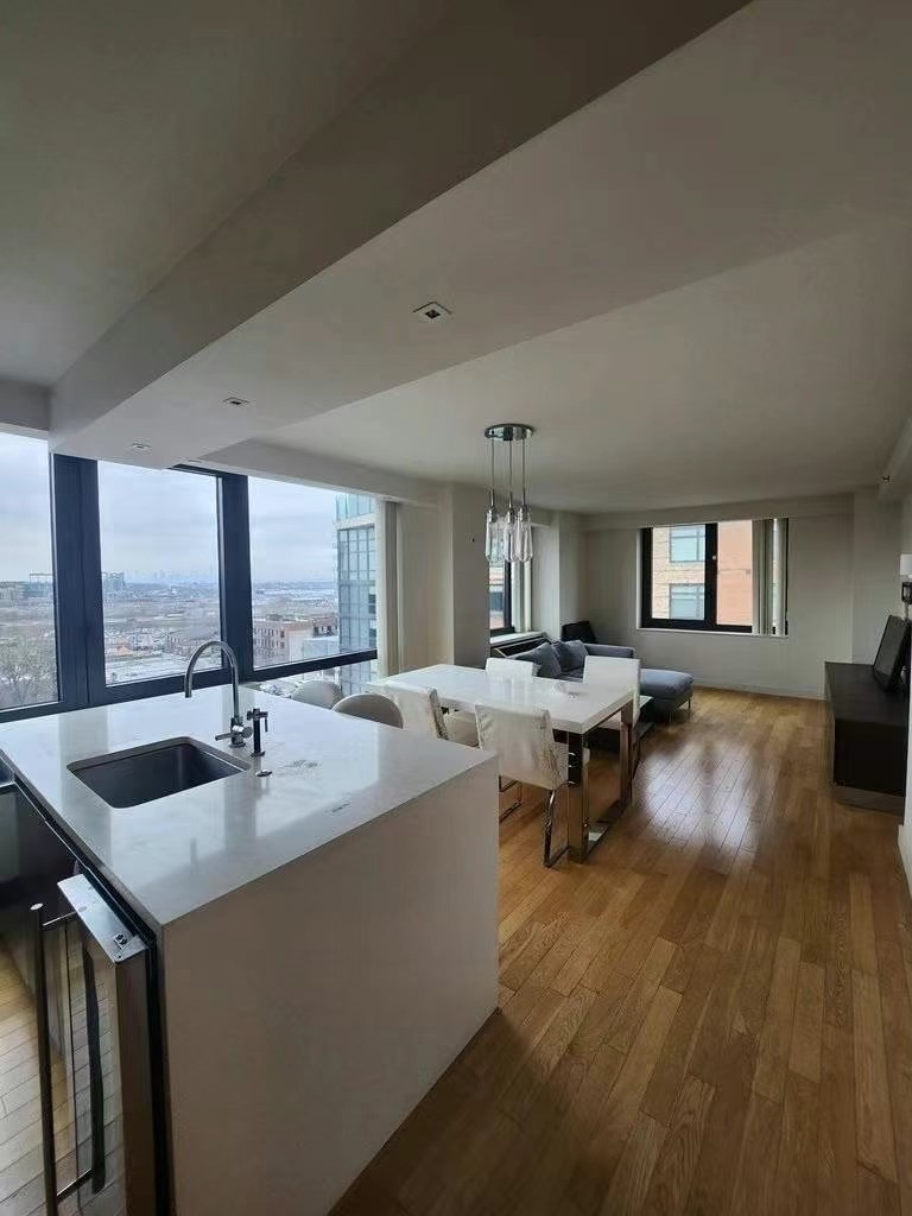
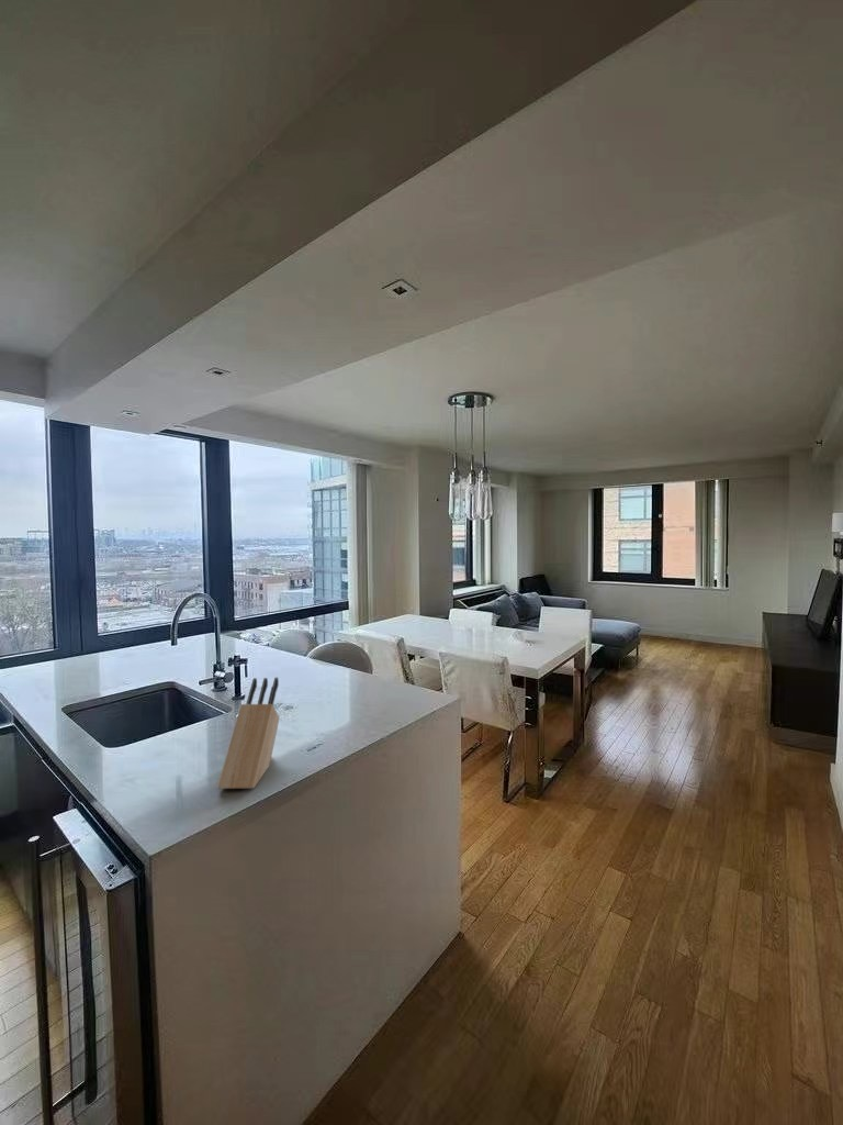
+ knife block [216,677,281,790]
